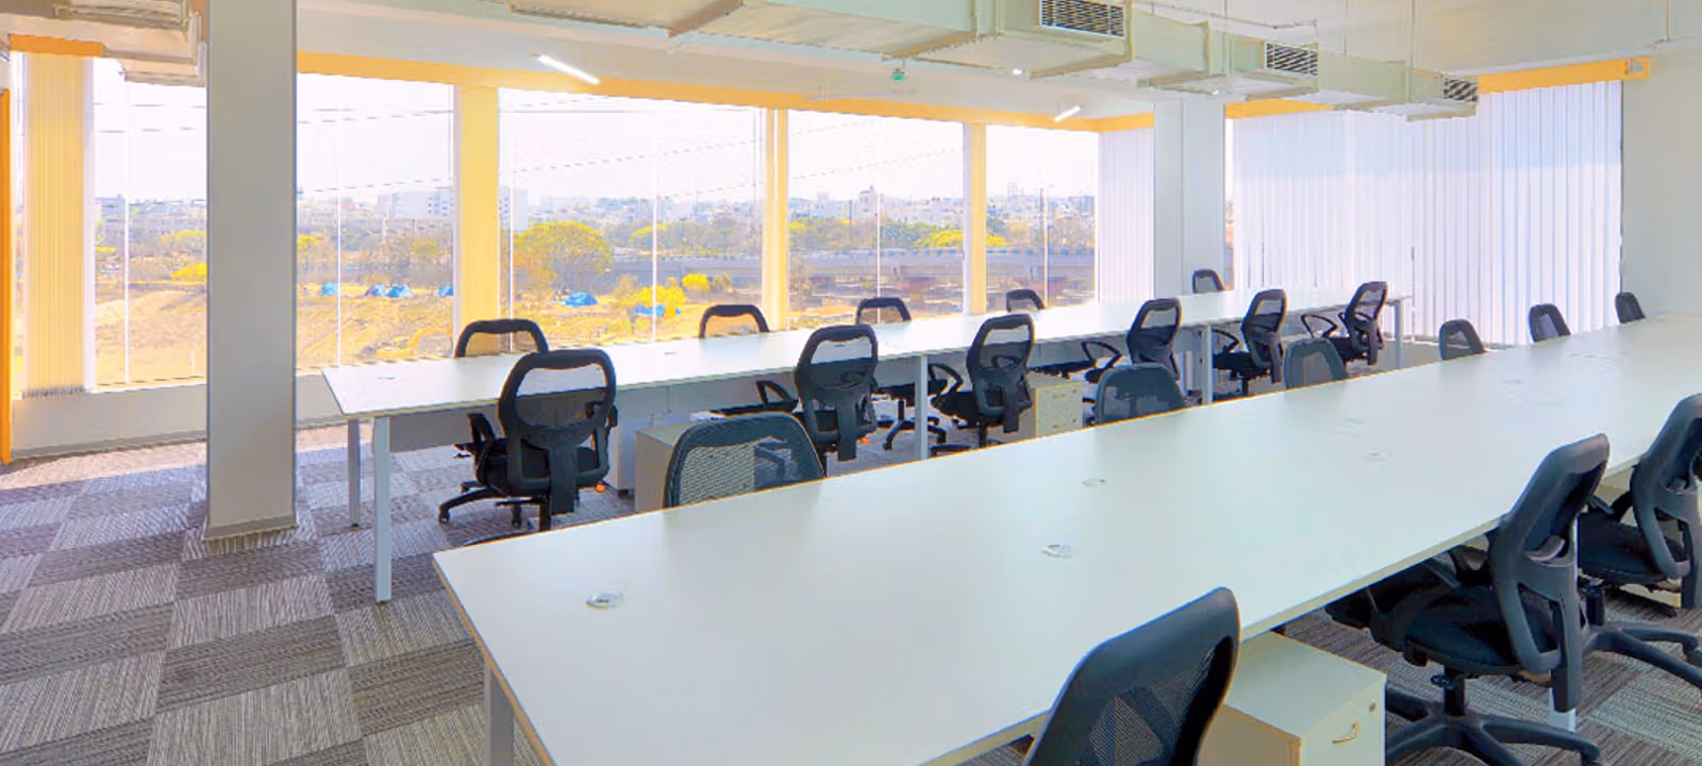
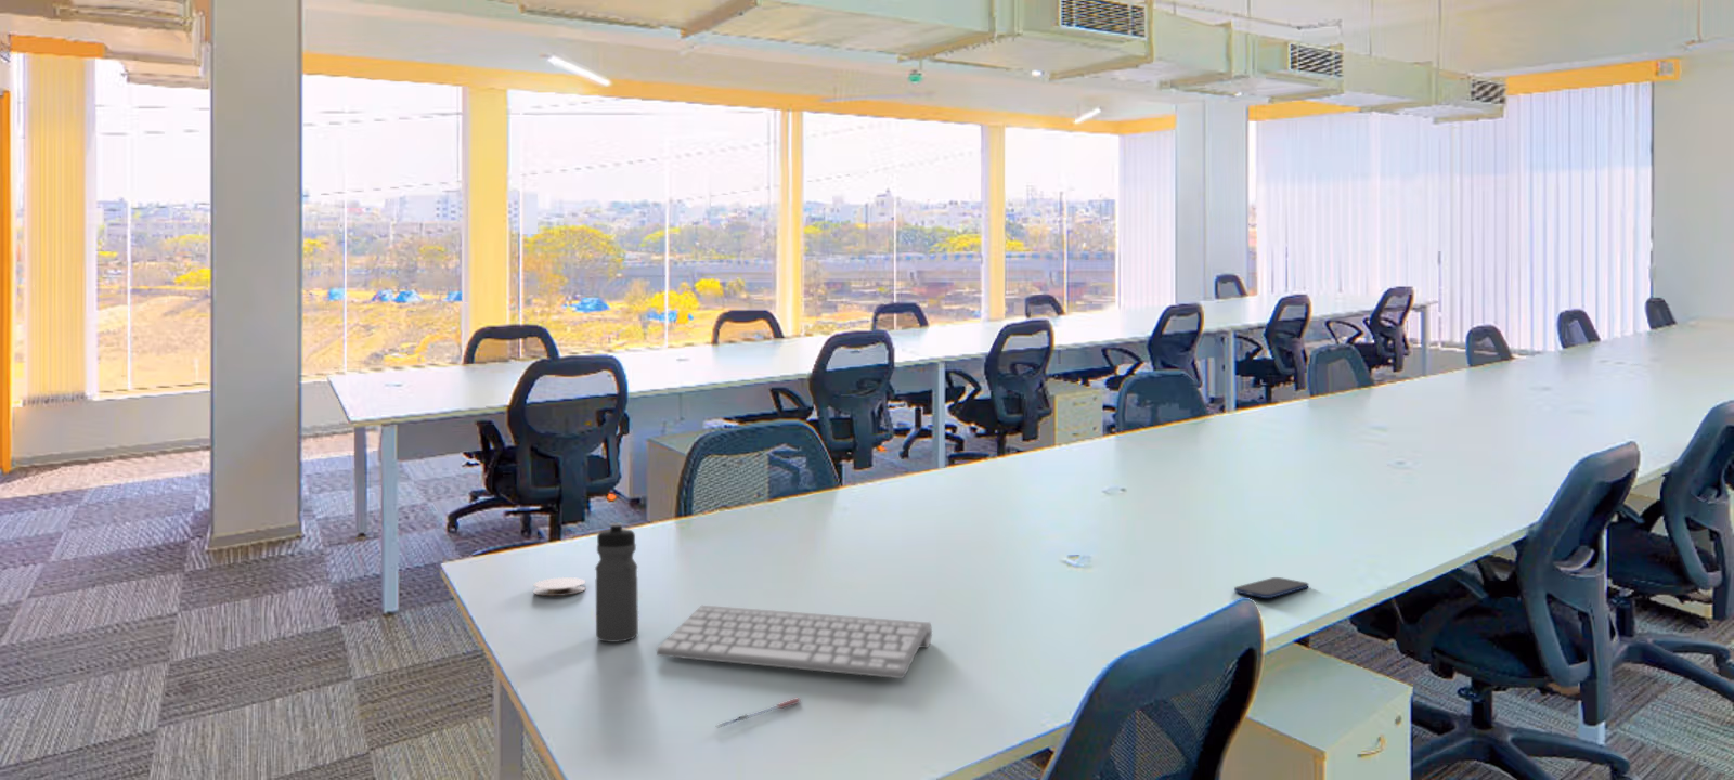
+ computer keyboard [656,604,933,679]
+ coaster [532,577,586,597]
+ water bottle [594,521,639,643]
+ pen [715,696,802,728]
+ smartphone [1233,577,1309,599]
